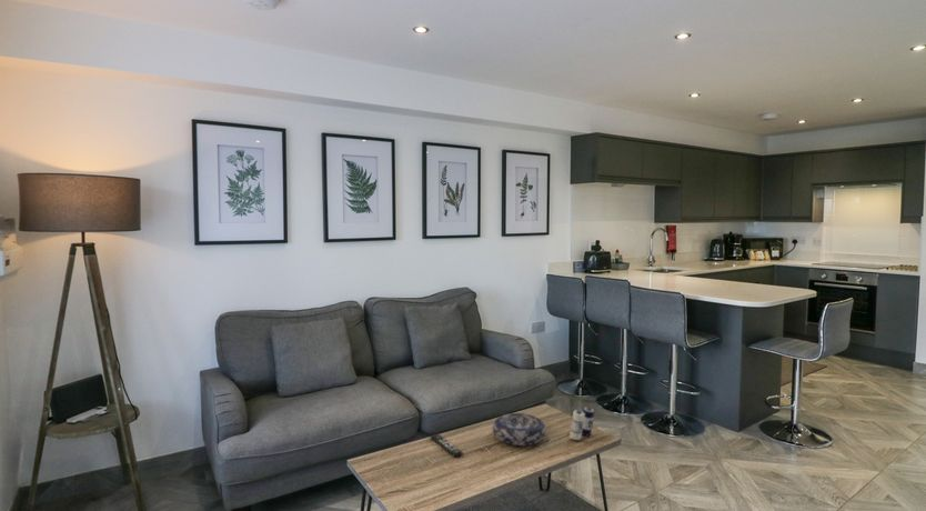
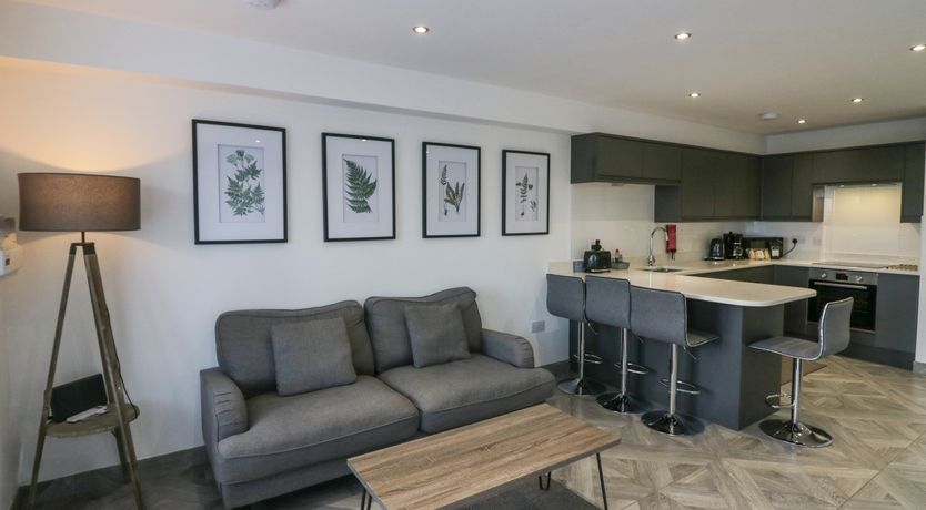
- remote control [430,433,464,458]
- decorative bowl [492,412,547,447]
- candle [568,405,596,441]
